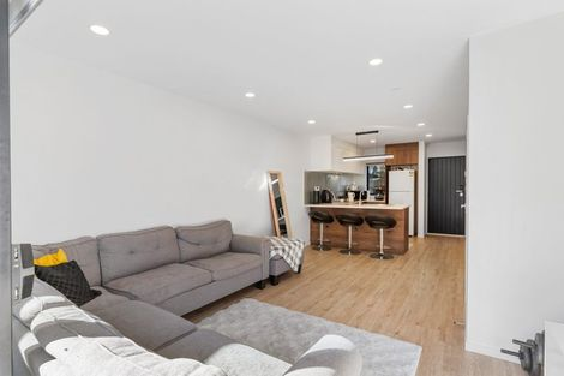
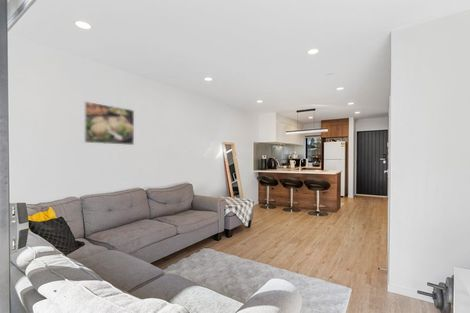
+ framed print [83,101,135,146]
